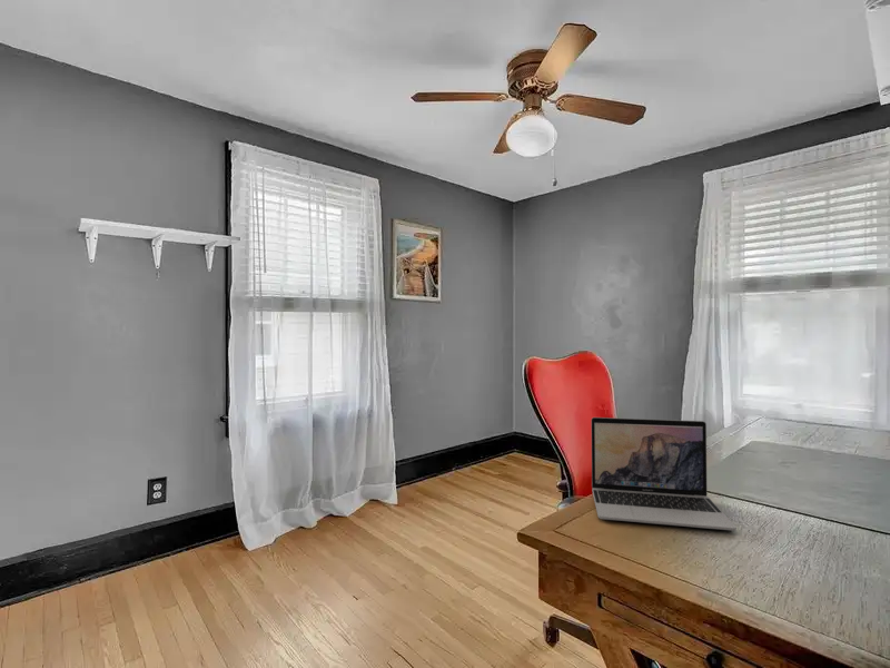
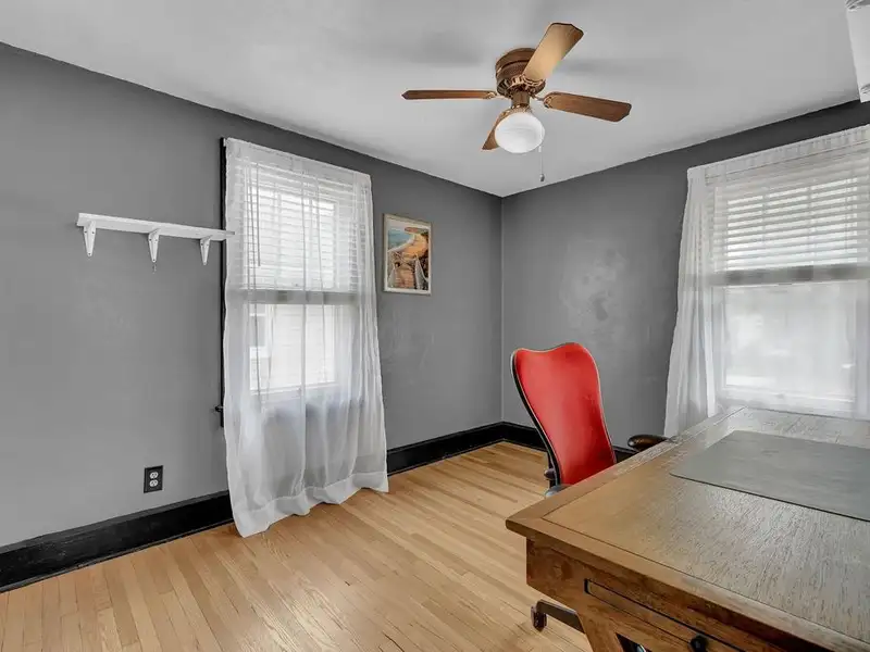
- laptop [590,416,738,531]
